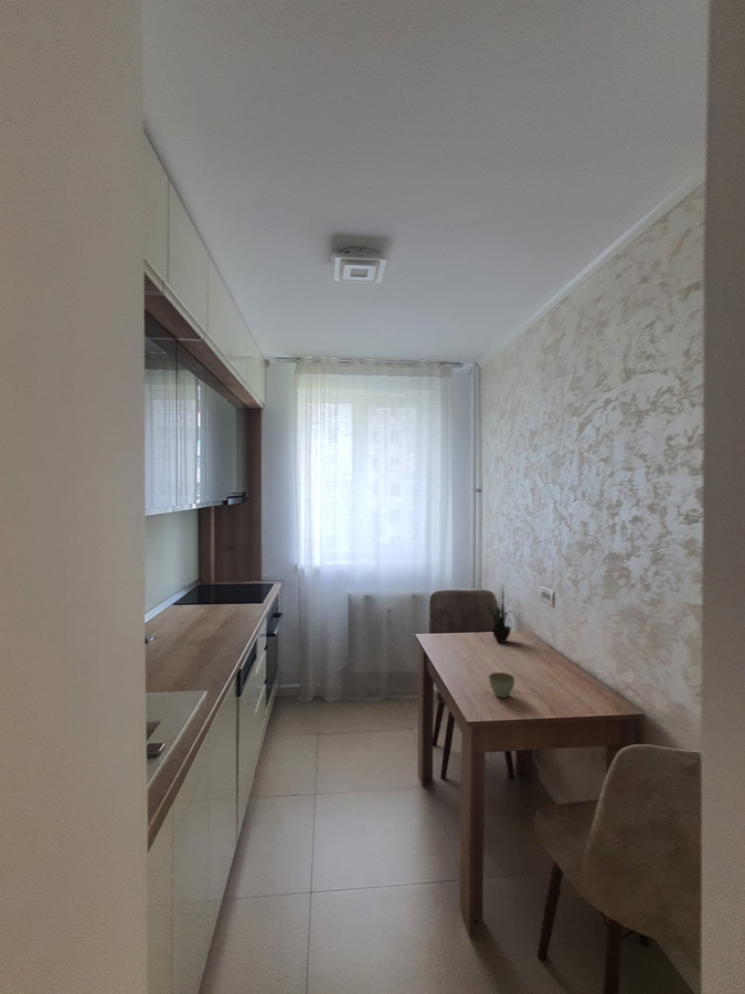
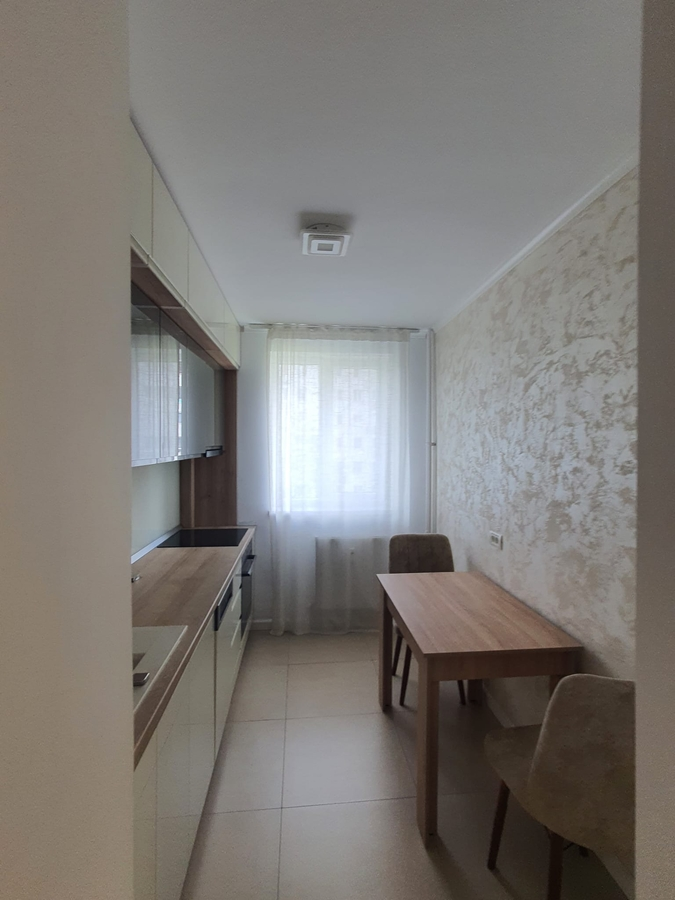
- potted plant [483,582,518,644]
- flower pot [488,672,517,699]
